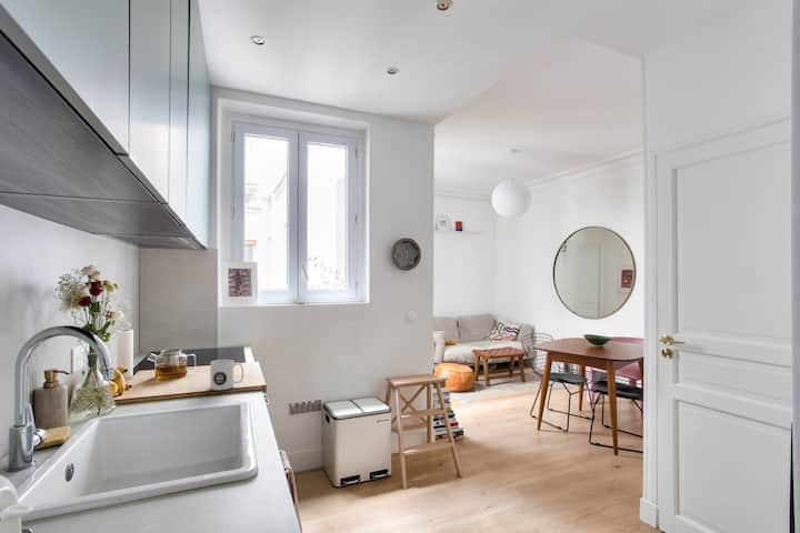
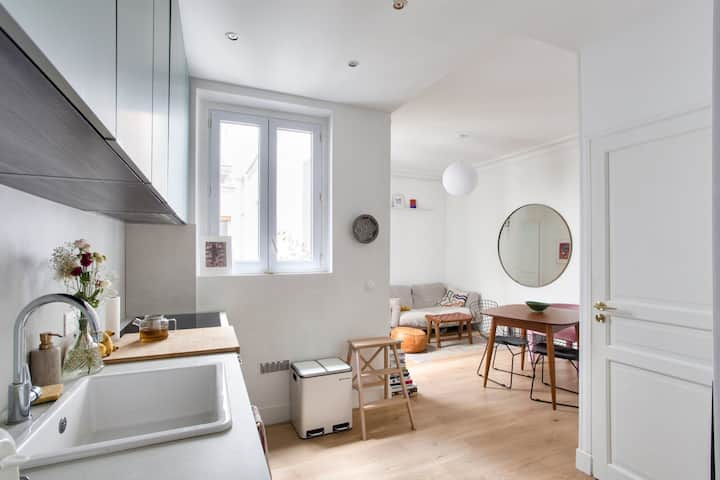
- mug [209,359,244,391]
